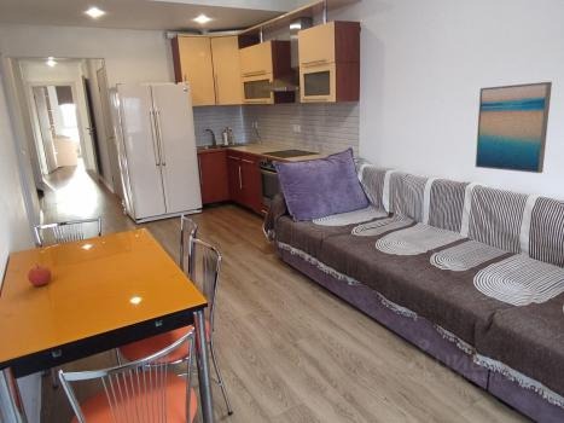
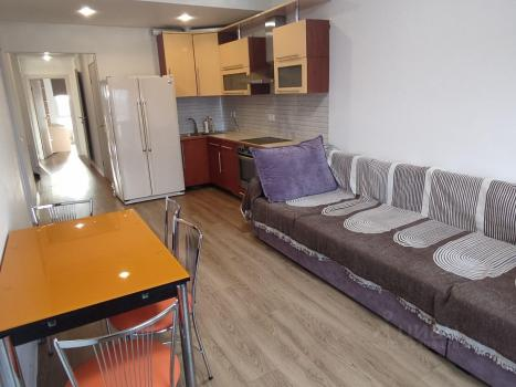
- apple [27,262,52,286]
- wall art [475,81,553,174]
